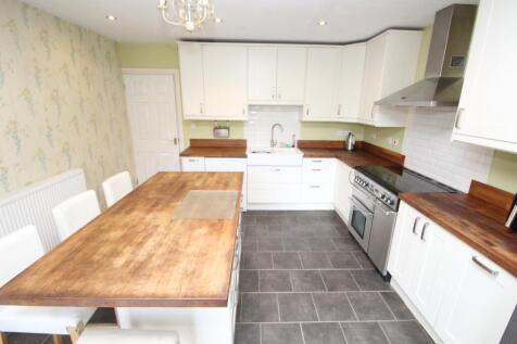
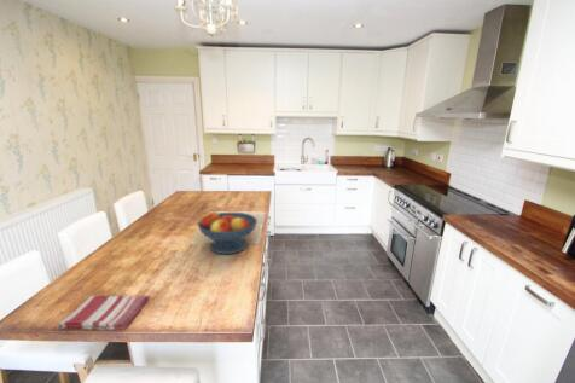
+ fruit bowl [197,210,259,255]
+ dish towel [57,295,150,331]
